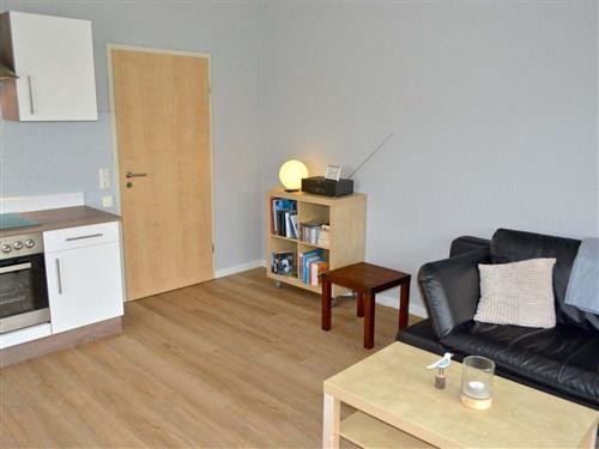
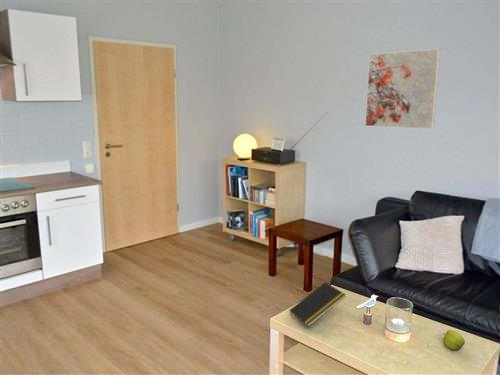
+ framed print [364,48,441,130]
+ apple [442,329,466,352]
+ notepad [288,281,347,328]
